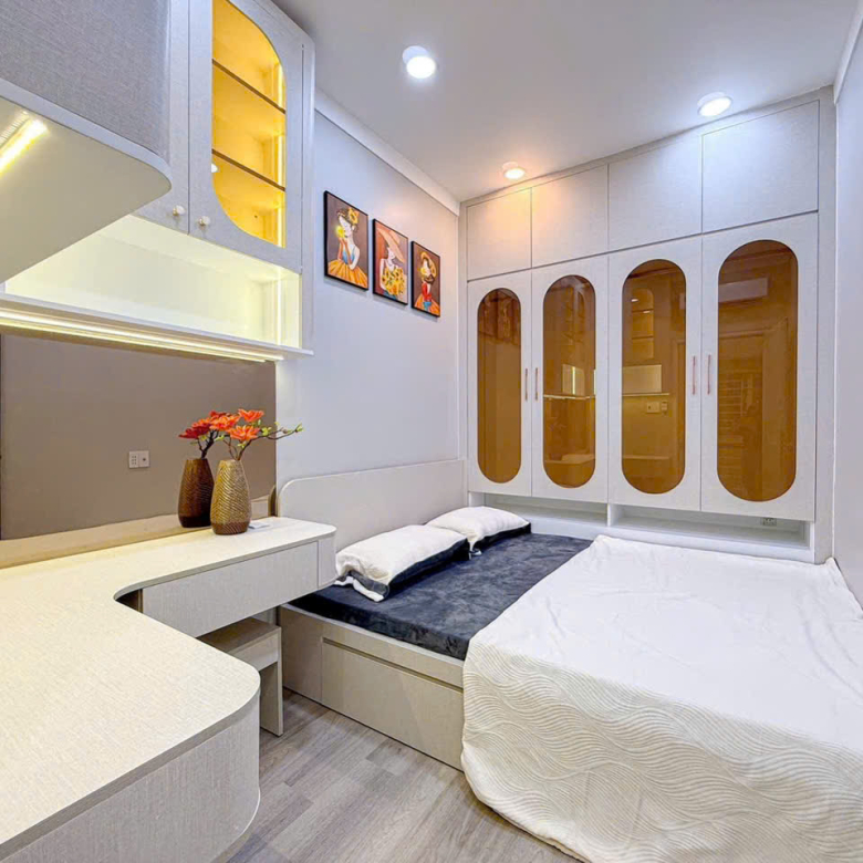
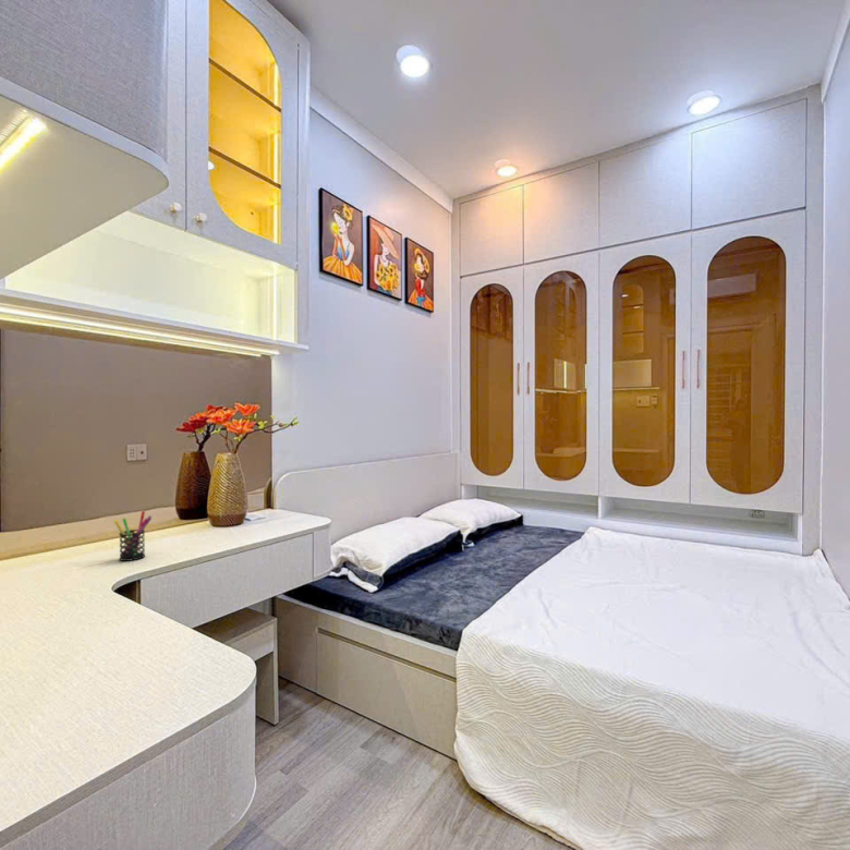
+ pen holder [113,510,153,562]
